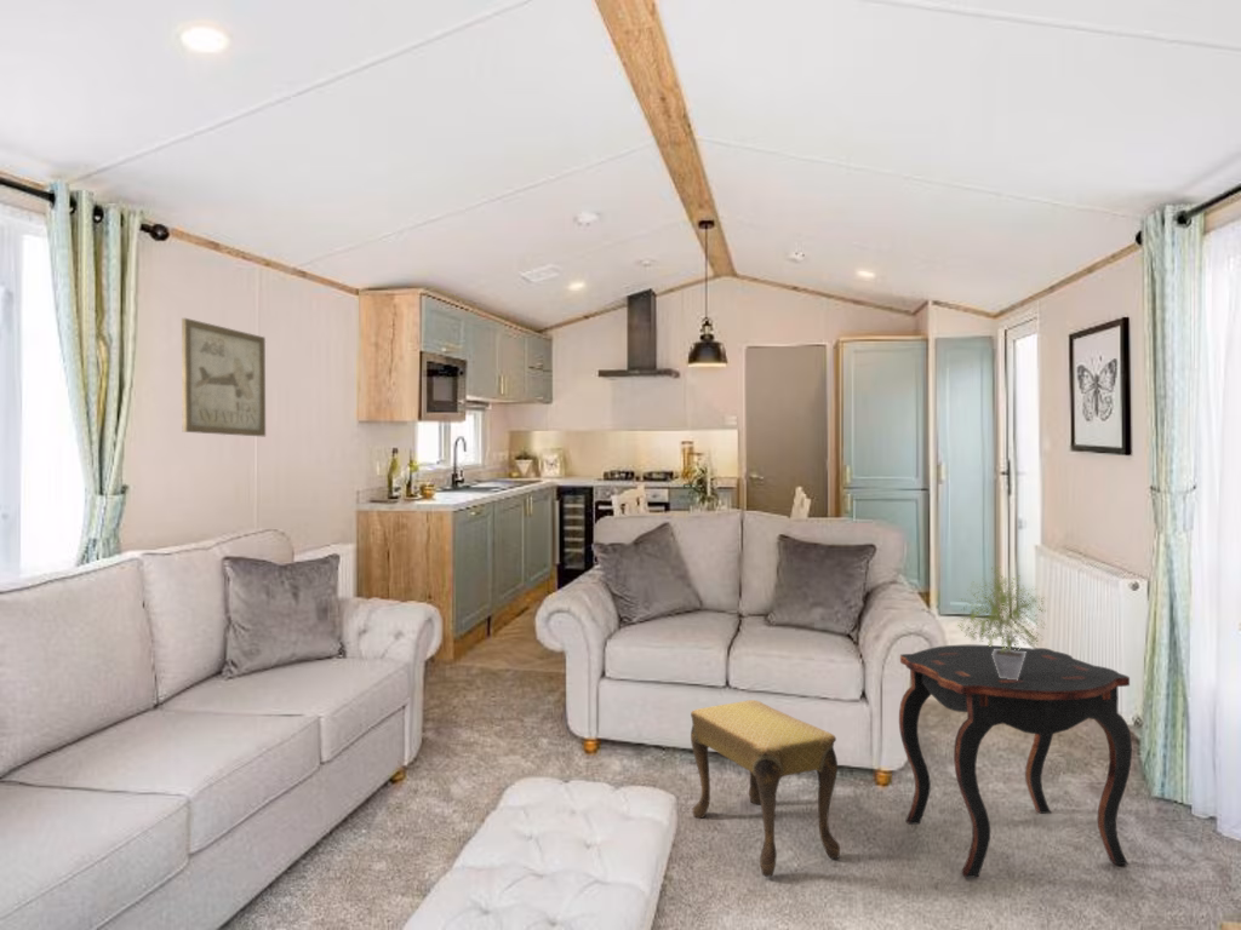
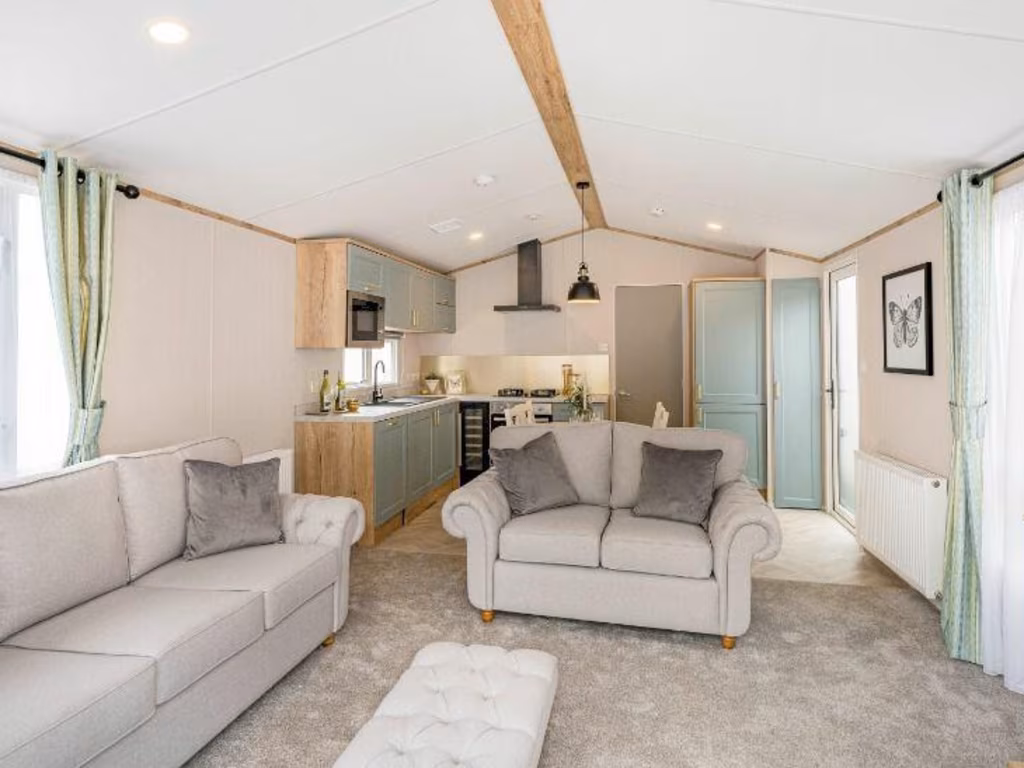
- footstool [690,699,841,878]
- potted plant [955,566,1048,681]
- wall art [181,317,267,437]
- side table [898,644,1133,879]
